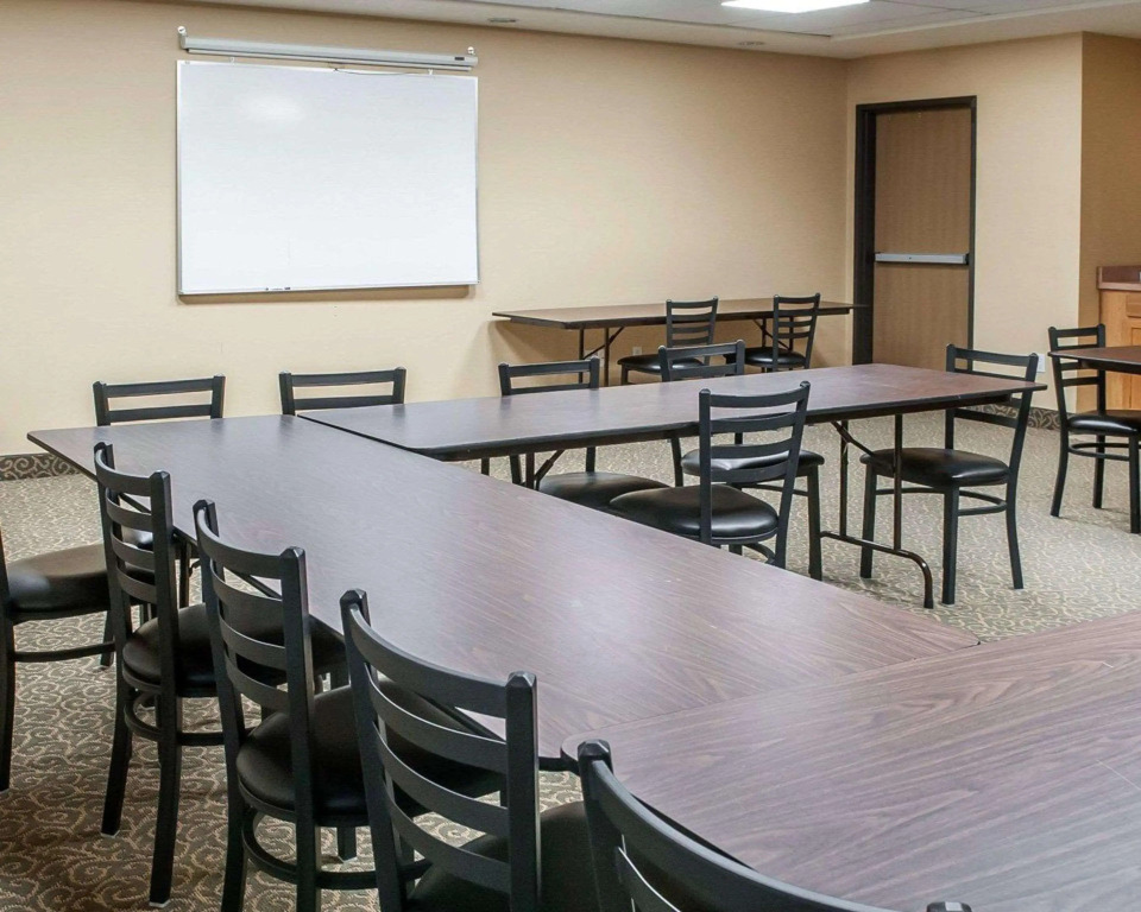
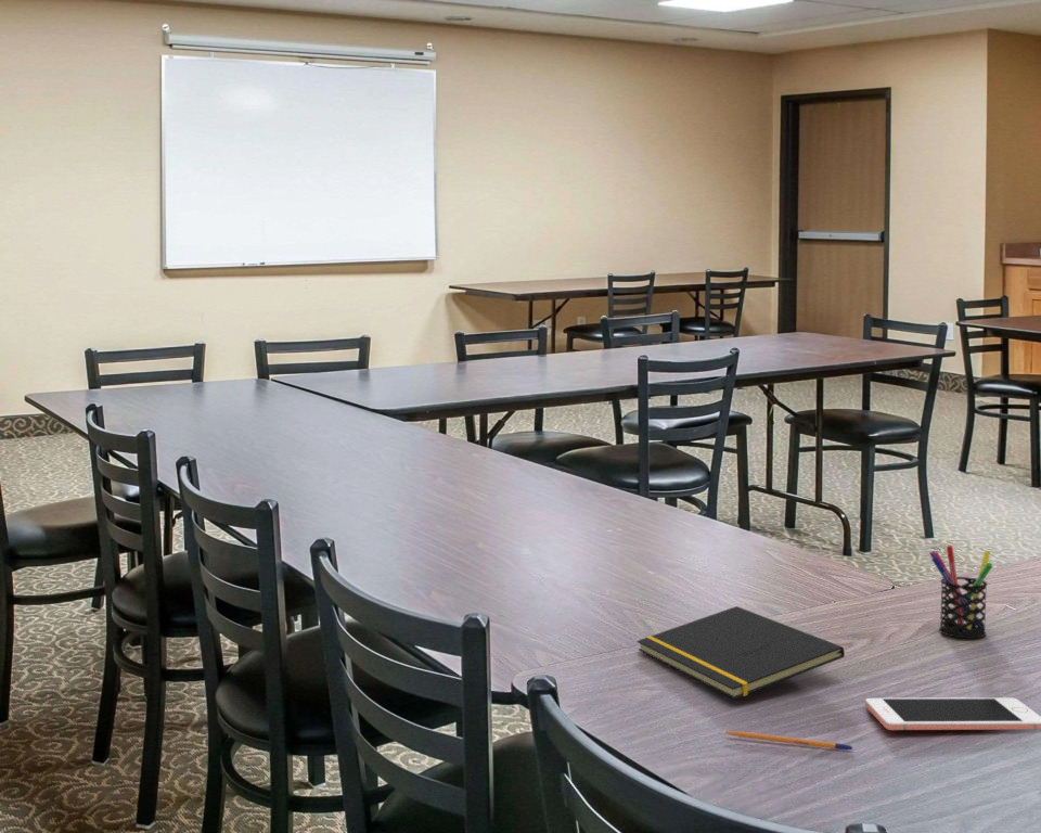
+ cell phone [864,696,1041,731]
+ pen [723,730,853,751]
+ pen holder [928,544,993,639]
+ notepad [637,605,846,701]
